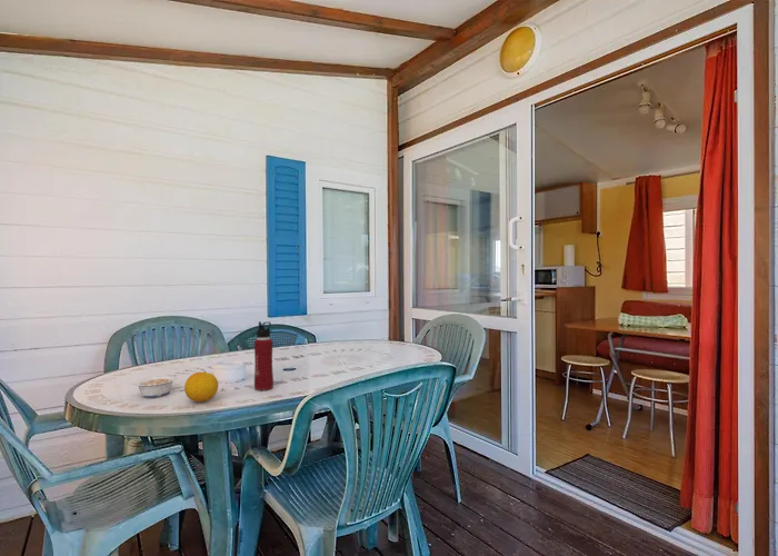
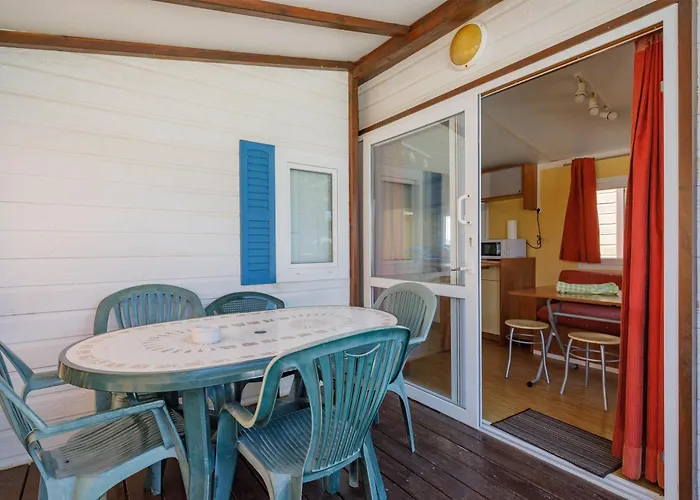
- water bottle [253,320,275,391]
- legume [126,375,177,398]
- fruit [183,369,219,403]
